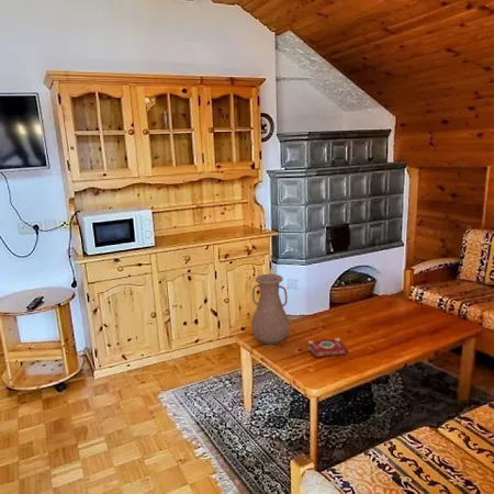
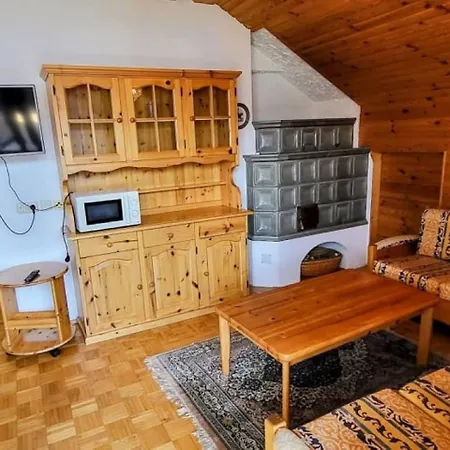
- book [307,337,350,359]
- vase [250,273,291,346]
